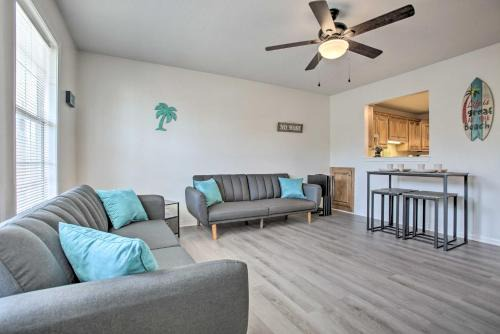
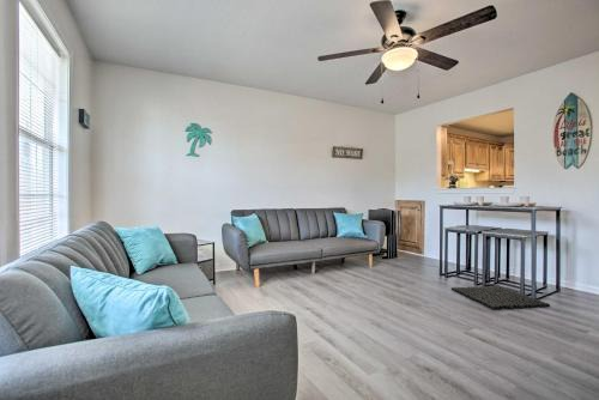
+ floor mat [450,285,551,310]
